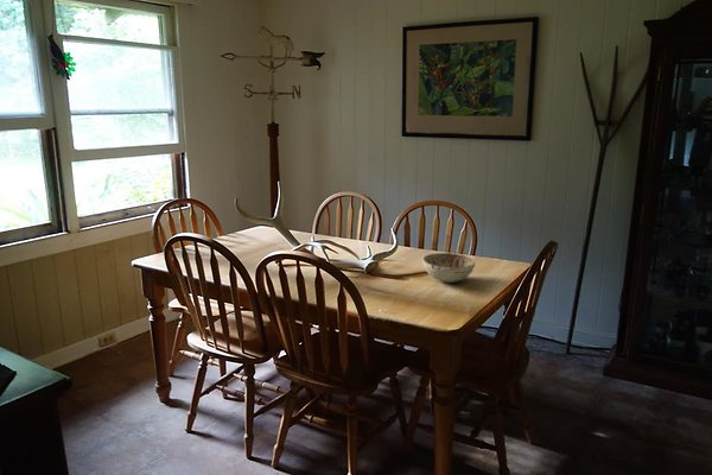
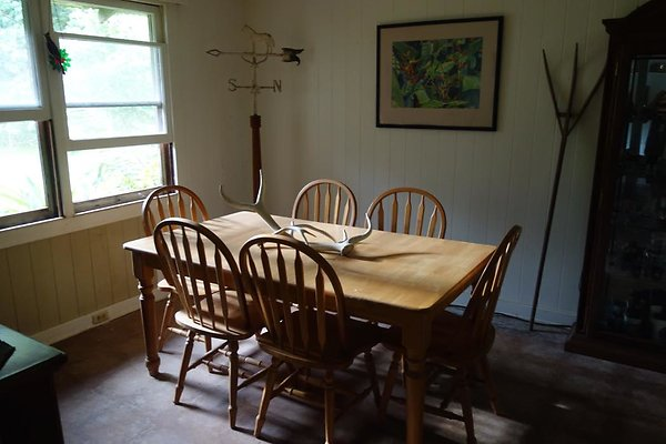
- decorative bowl [421,252,476,284]
